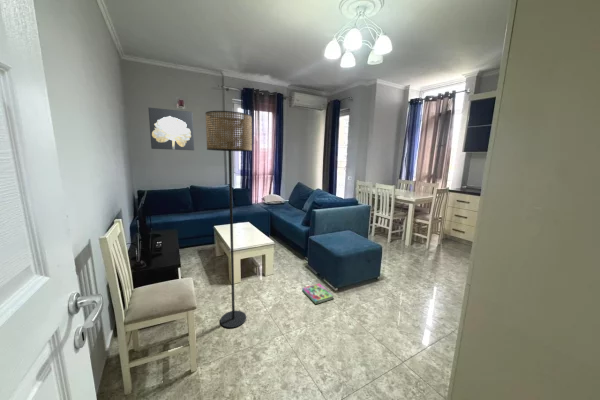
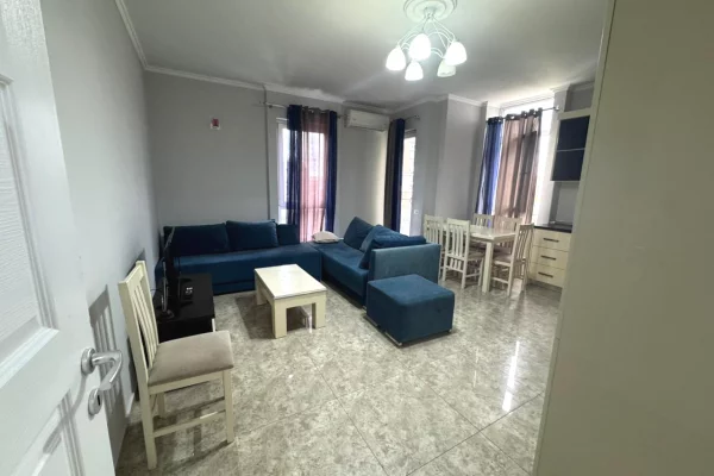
- wall art [148,107,195,151]
- book [301,283,335,305]
- floor lamp [204,110,253,329]
